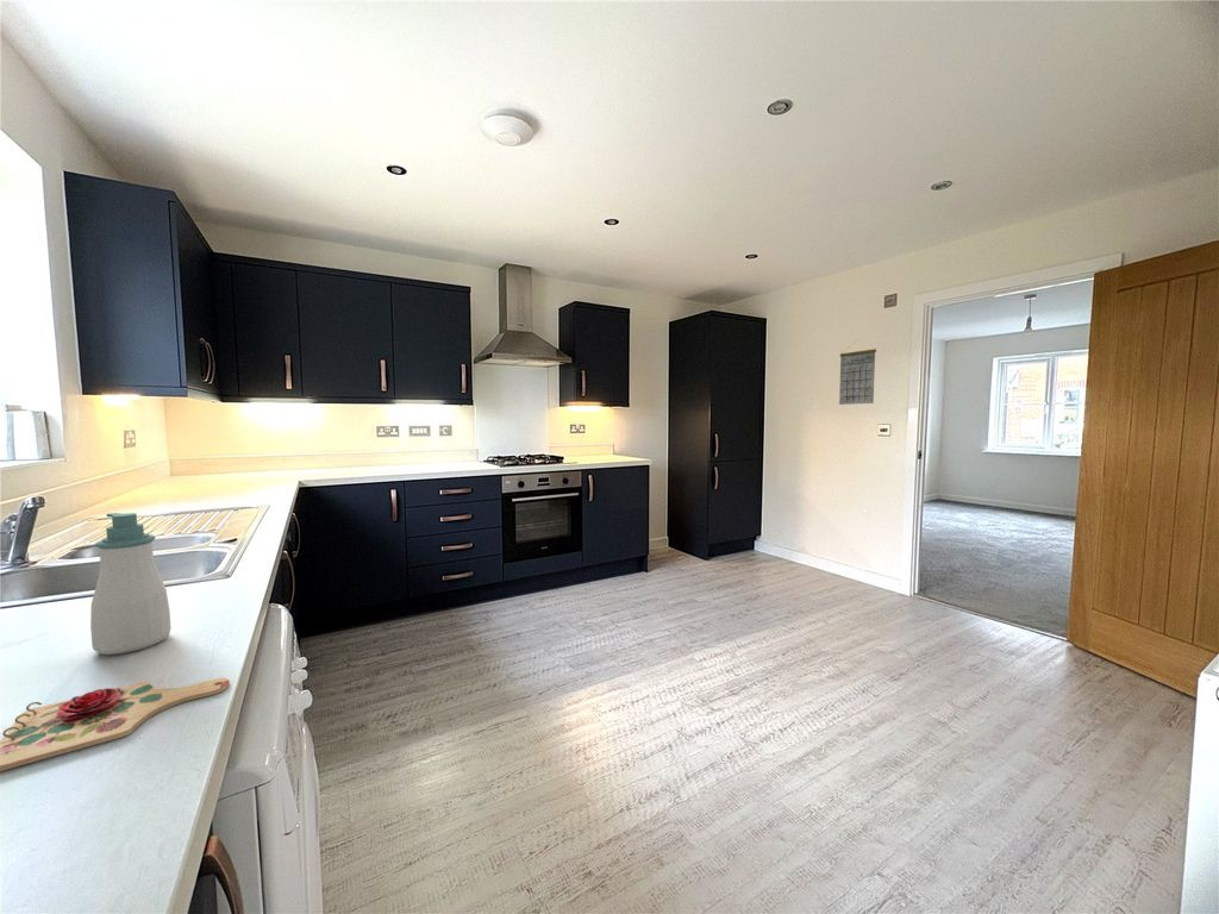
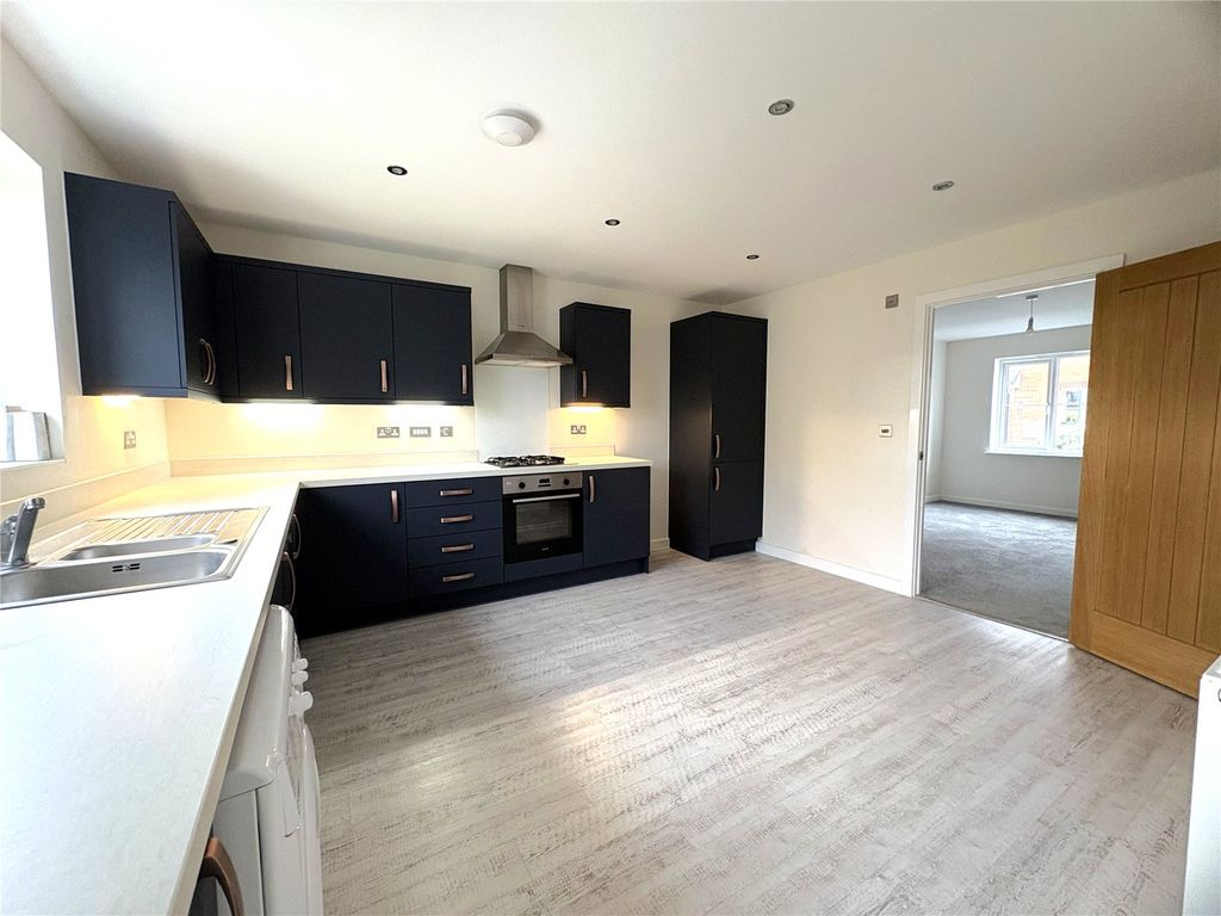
- cutting board [0,677,231,772]
- calendar [838,338,877,406]
- soap bottle [89,512,171,656]
